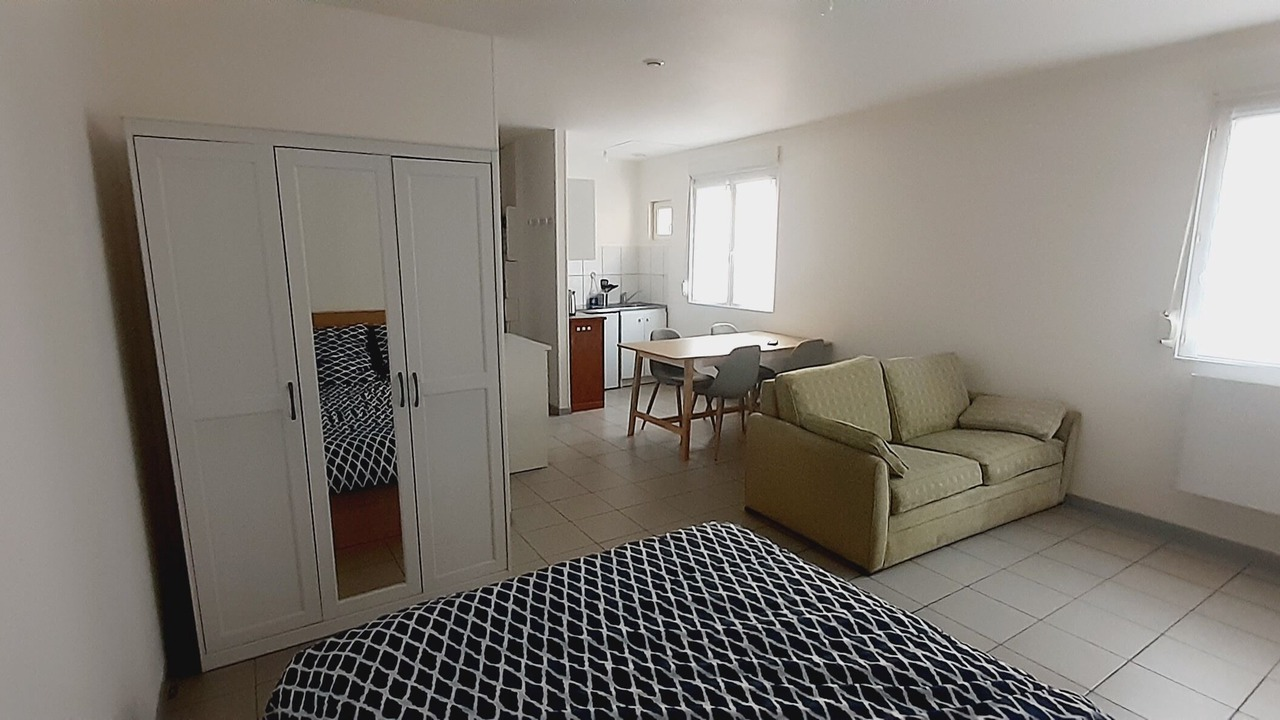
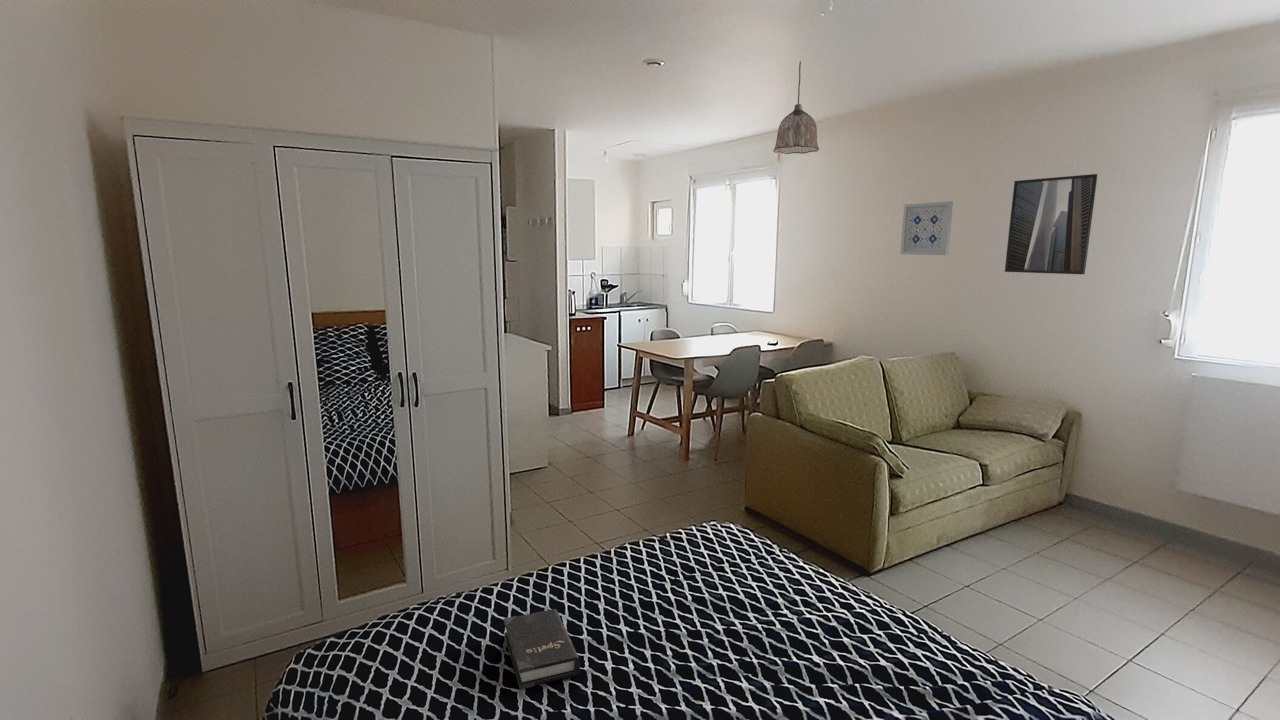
+ wall art [899,200,954,256]
+ pendant lamp [772,61,820,155]
+ hardback book [503,608,581,690]
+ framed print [1004,173,1098,275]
